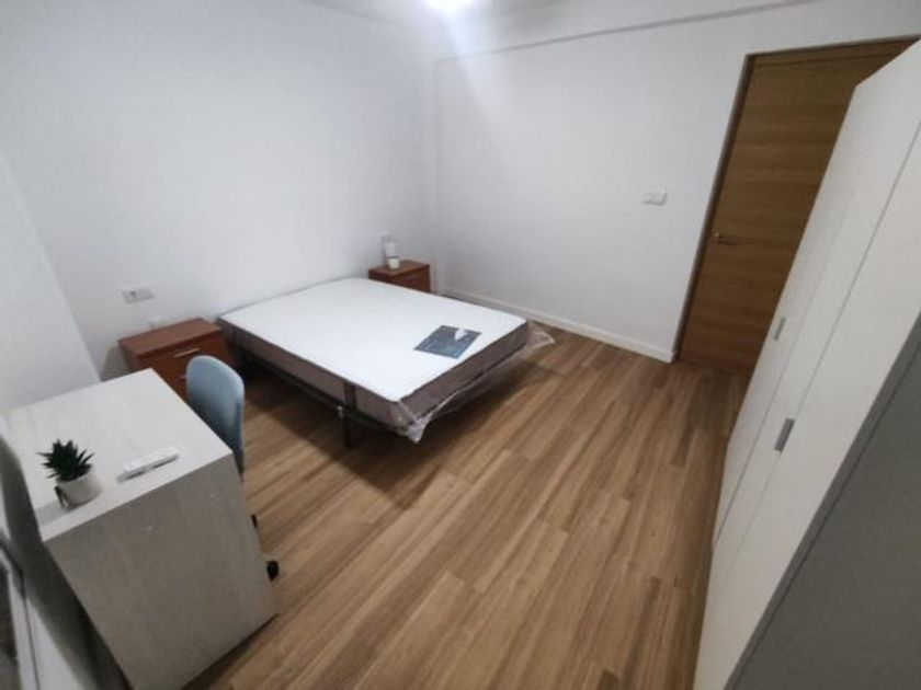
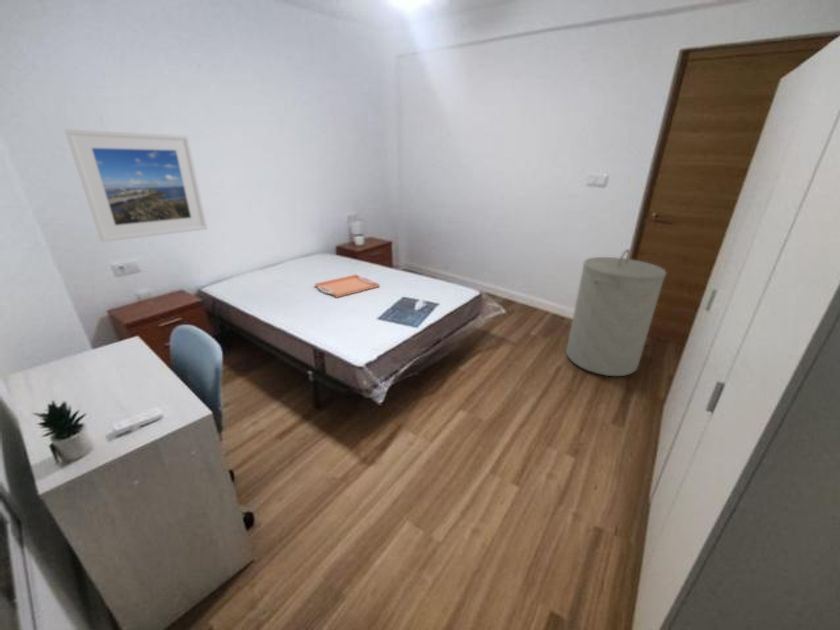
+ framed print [64,128,208,243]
+ laundry hamper [565,248,668,377]
+ serving tray [314,274,381,299]
